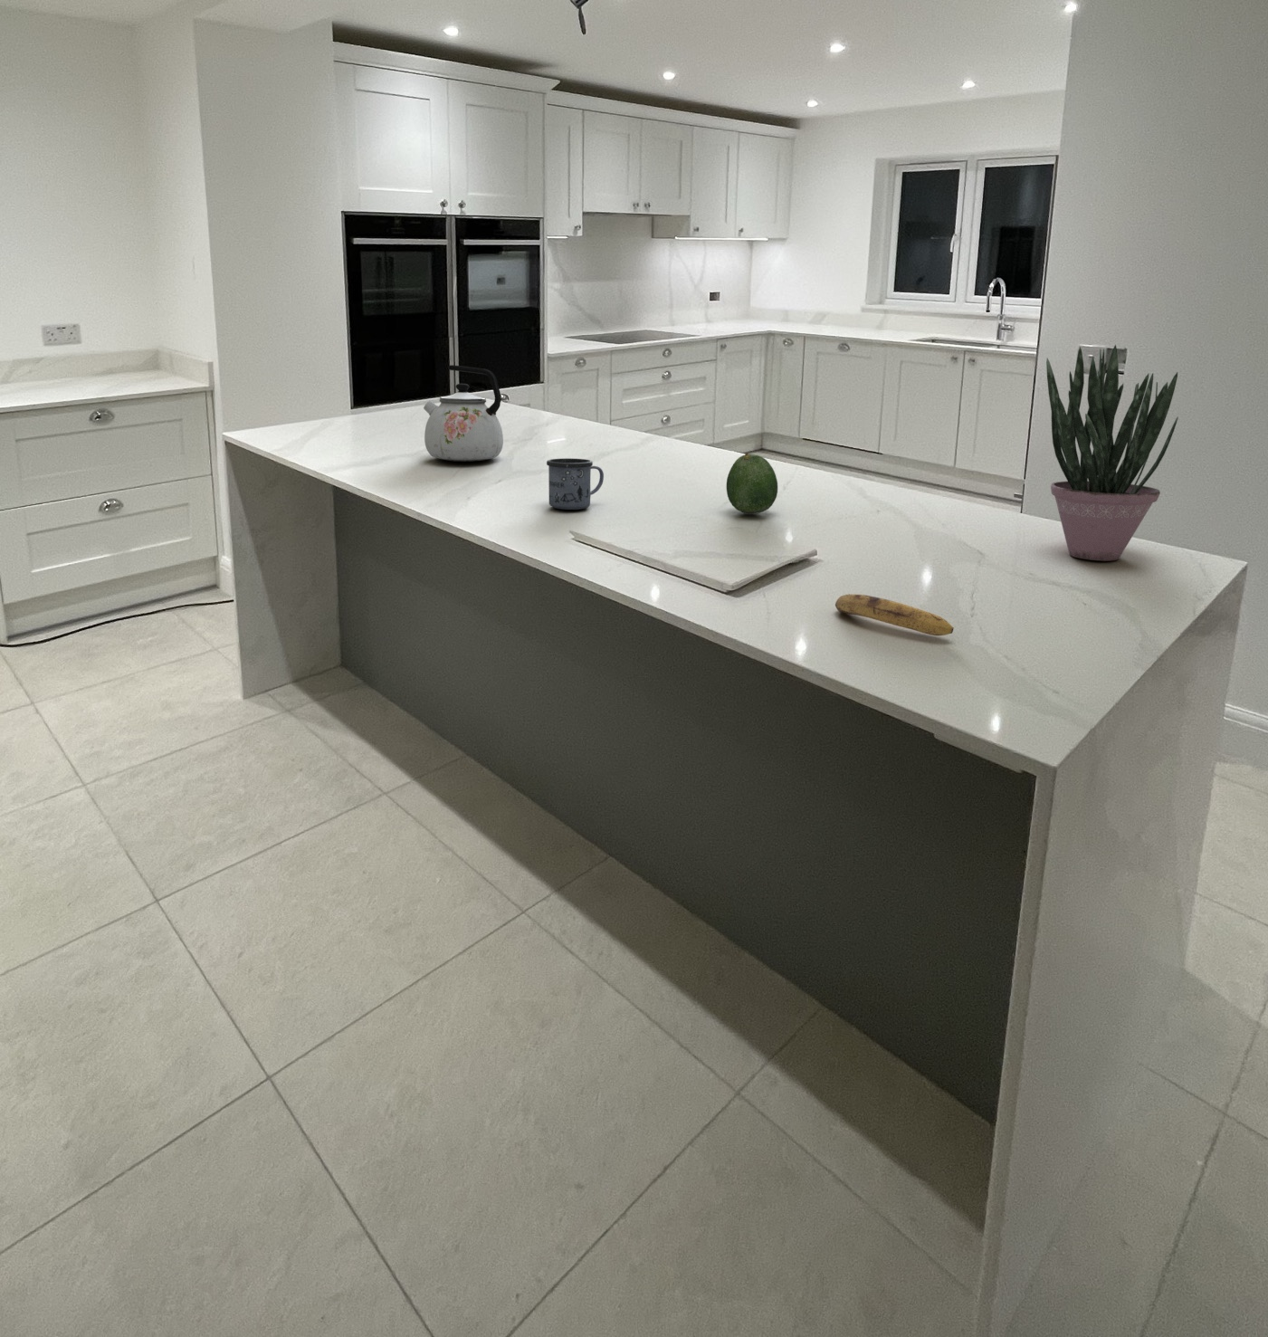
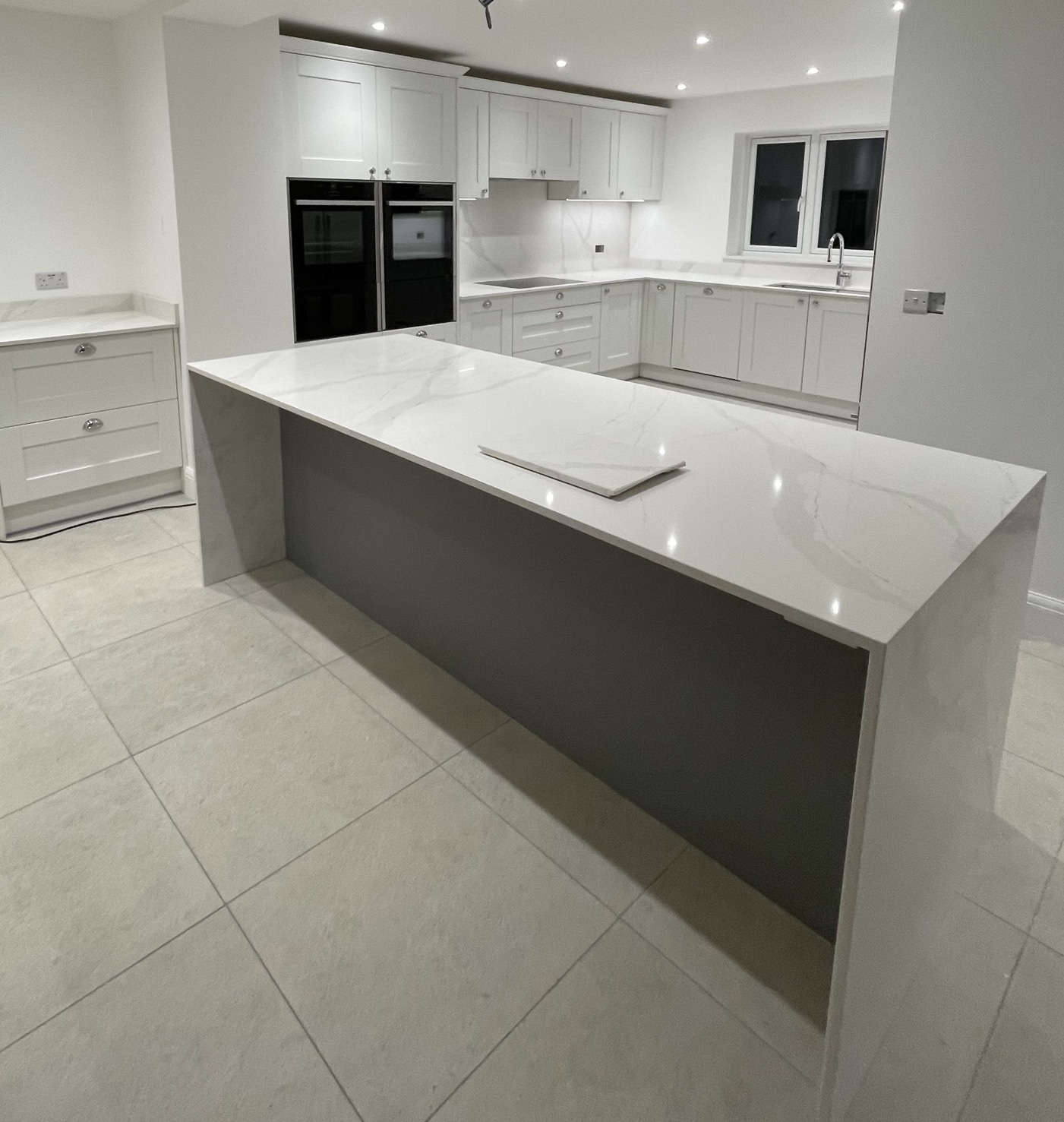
- kettle [423,363,504,462]
- fruit [726,453,778,514]
- mug [546,458,604,510]
- potted plant [1045,344,1180,561]
- banana [834,593,955,636]
